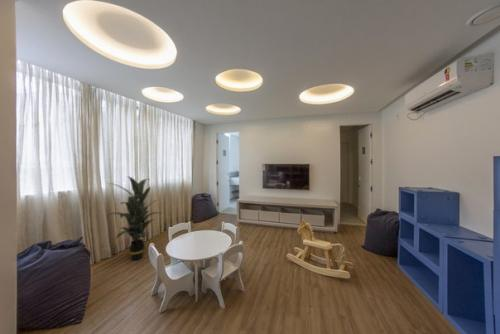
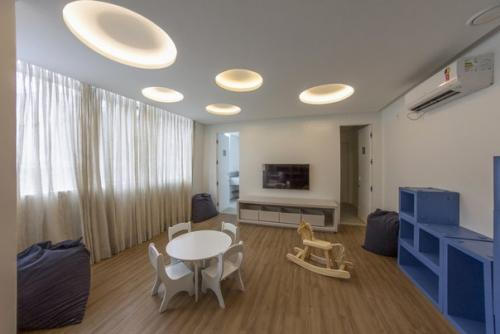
- indoor plant [106,175,165,261]
